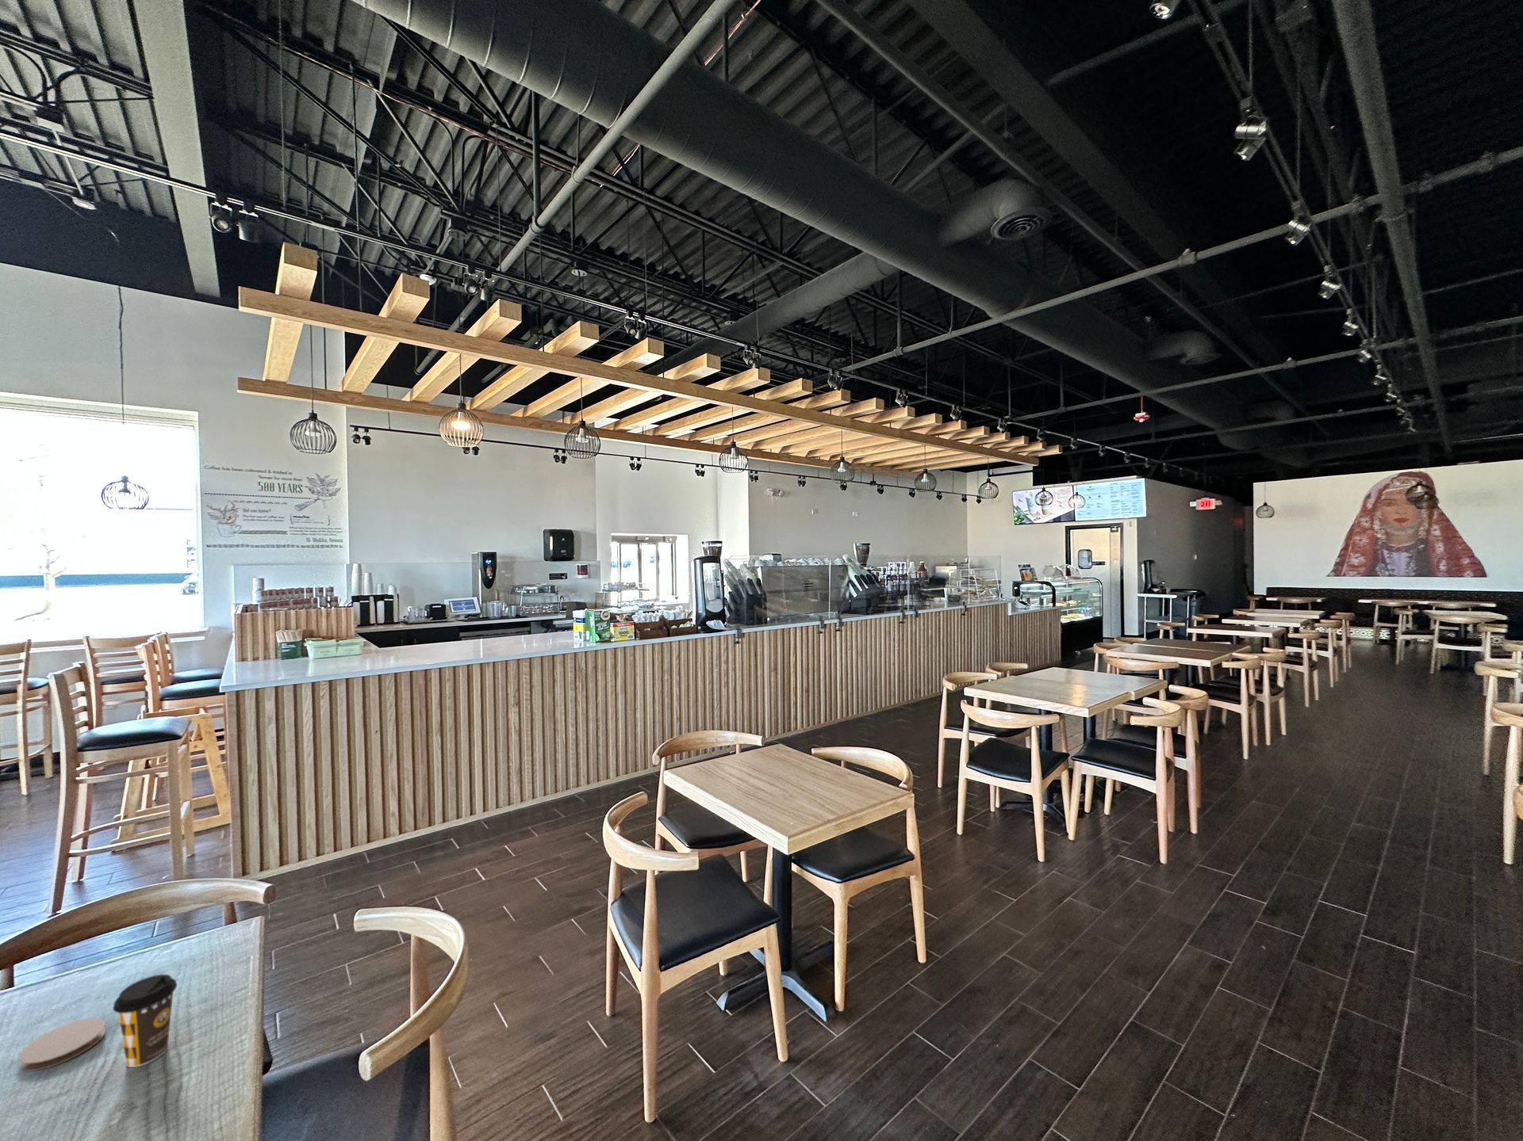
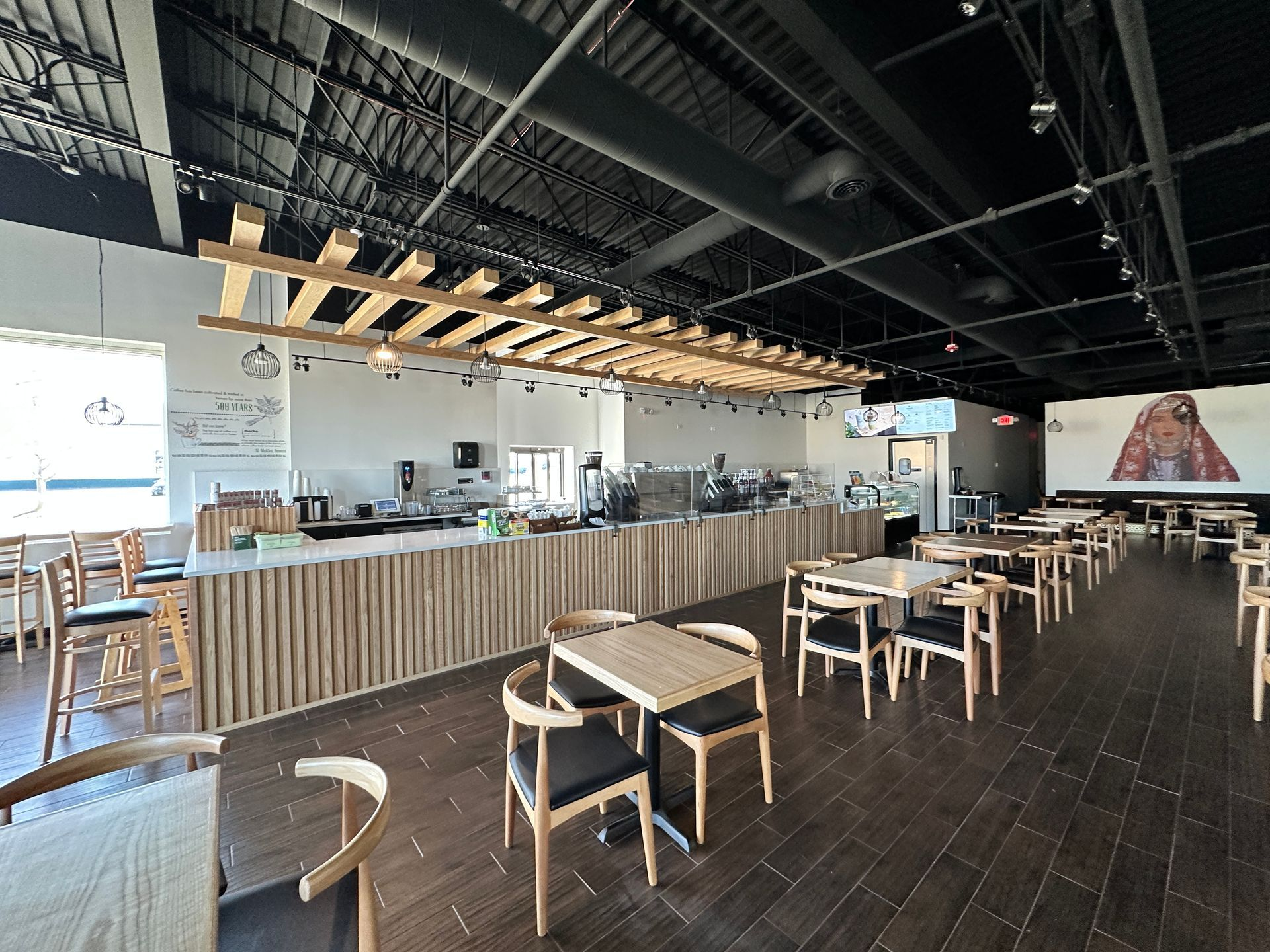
- coaster [18,1018,107,1071]
- coffee cup [112,974,177,1068]
